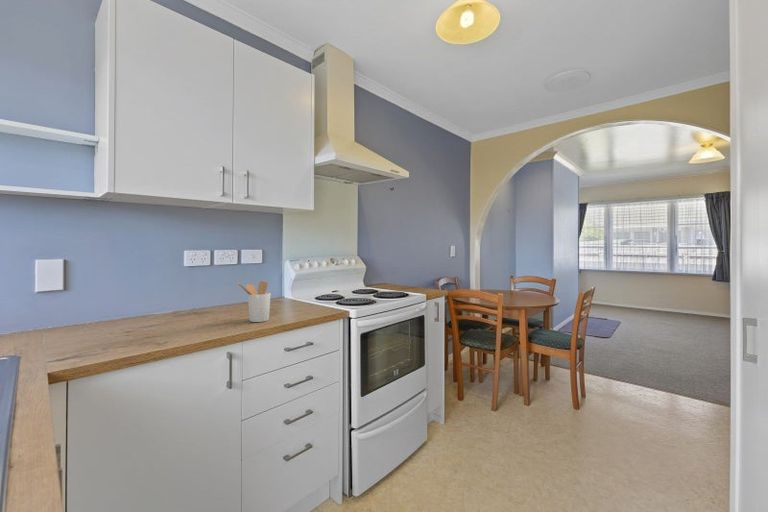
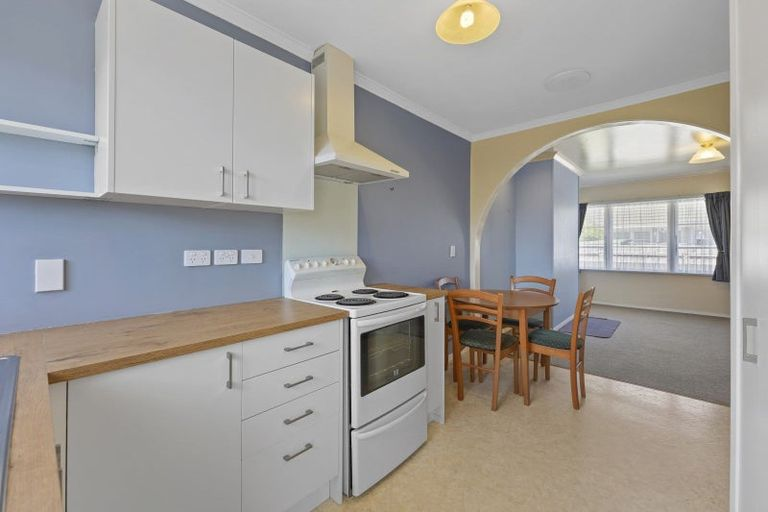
- utensil holder [237,280,272,323]
